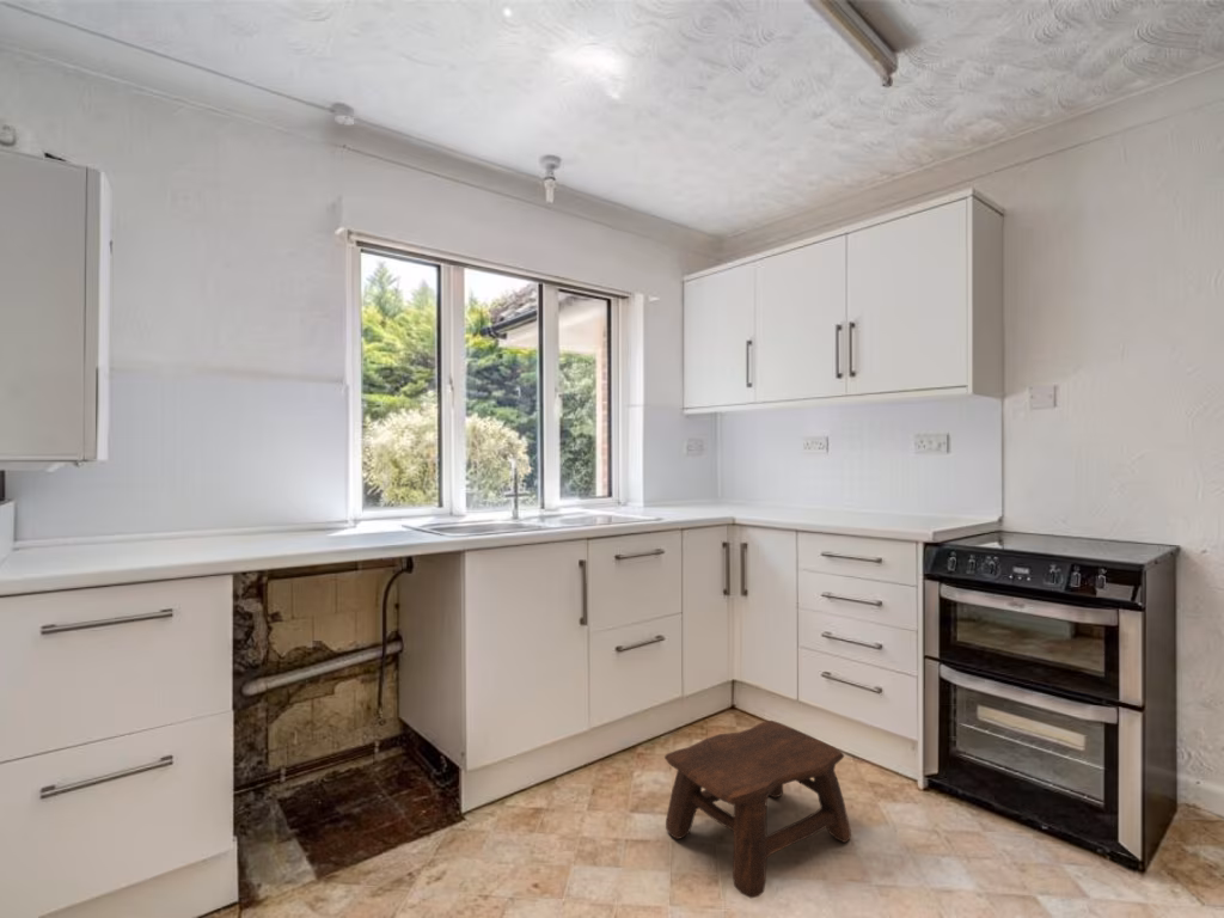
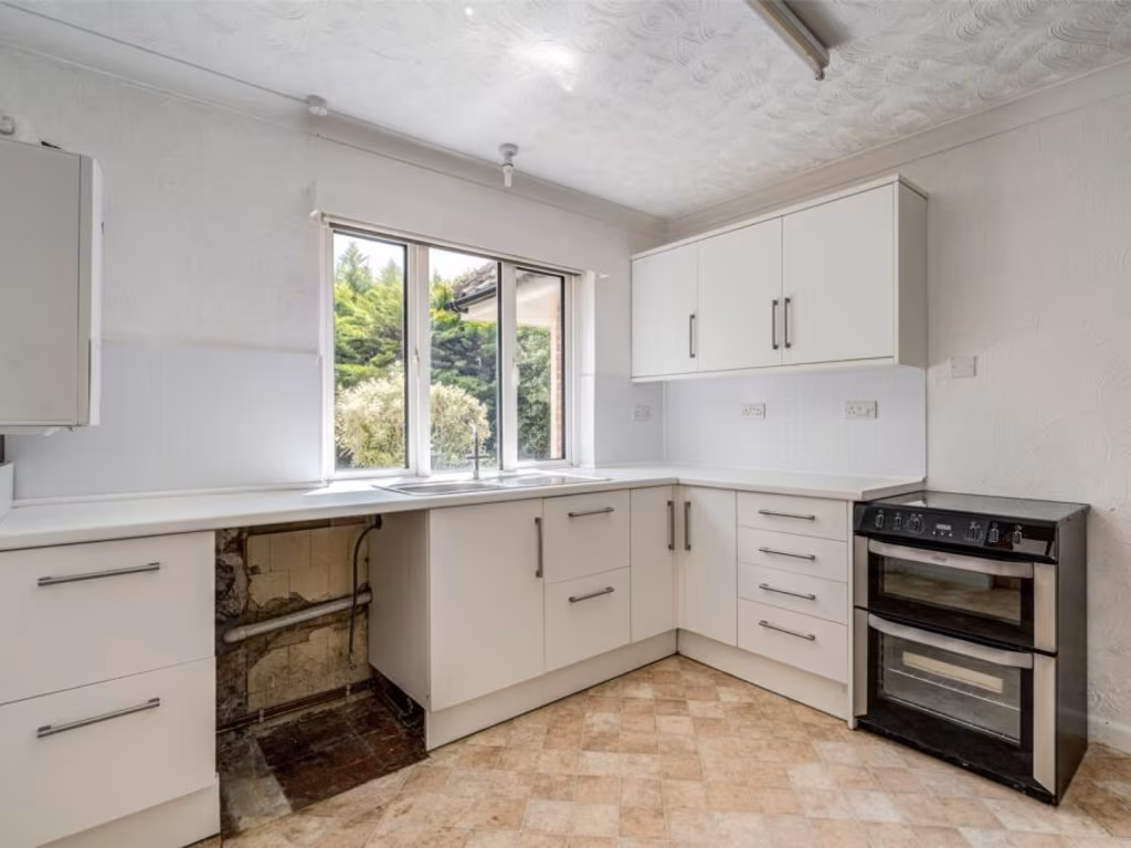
- stool [663,720,852,899]
